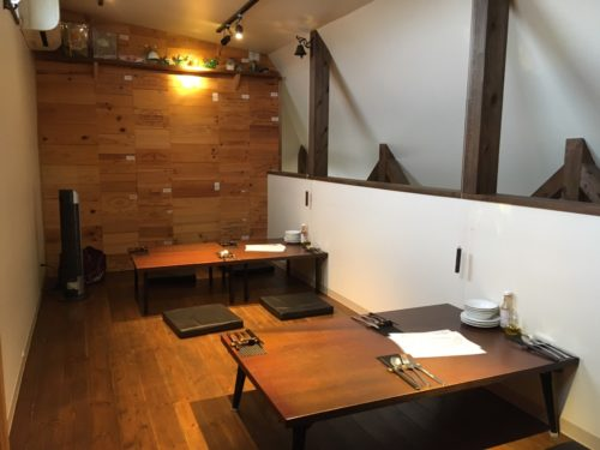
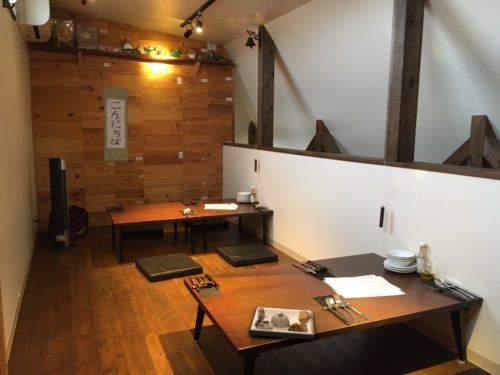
+ wall scroll [103,84,129,162]
+ dinner plate [247,306,315,341]
